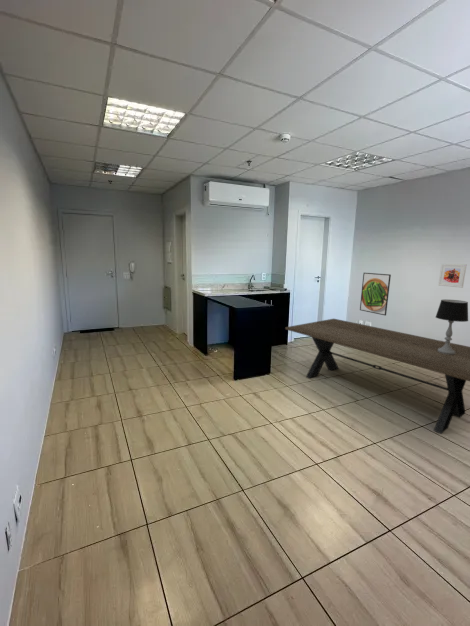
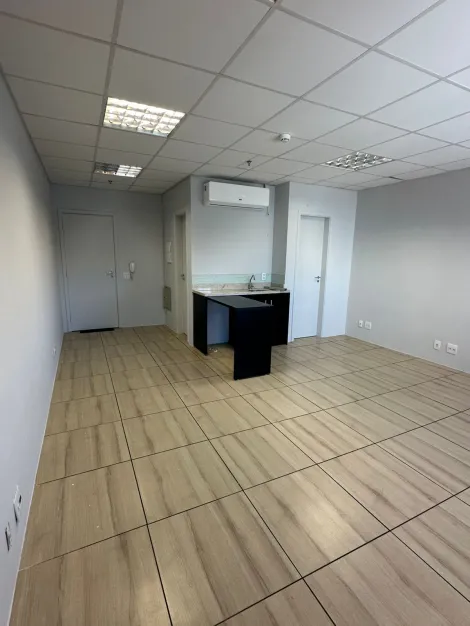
- table lamp [435,299,469,354]
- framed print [437,263,467,289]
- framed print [359,272,392,317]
- dining table [284,318,470,435]
